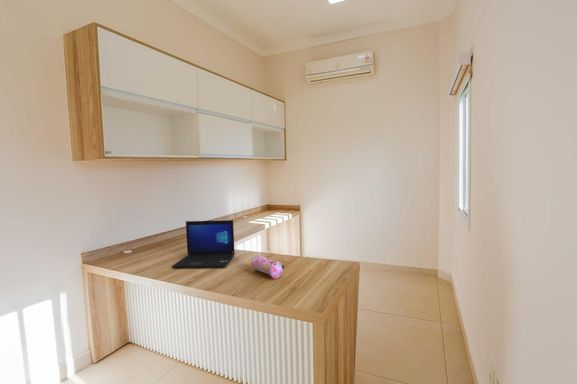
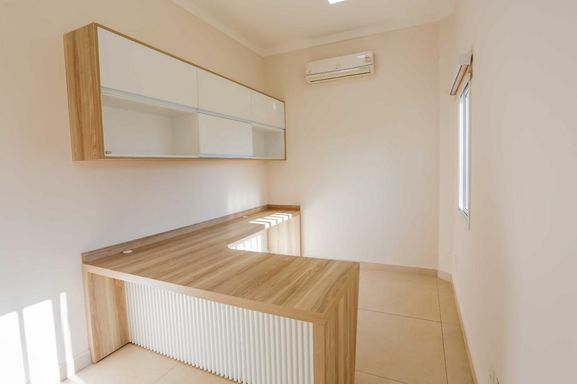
- pencil case [250,254,286,279]
- laptop [171,219,236,269]
